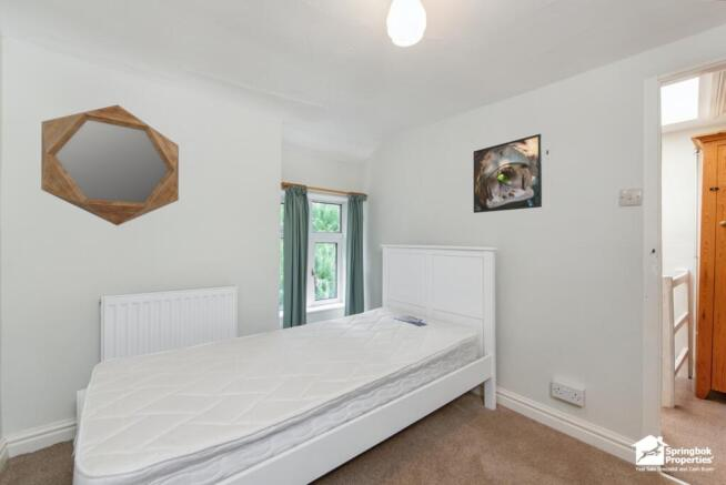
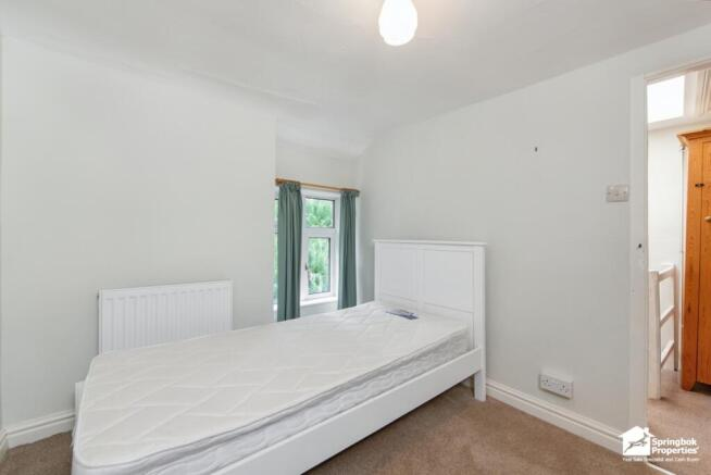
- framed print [473,133,543,214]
- home mirror [40,103,180,226]
